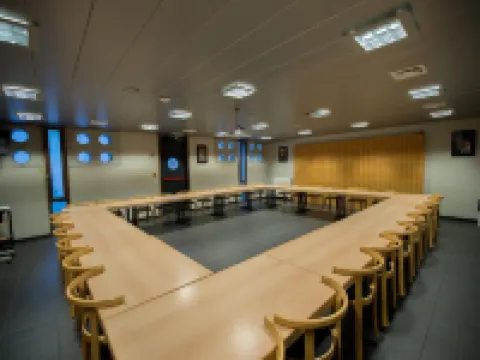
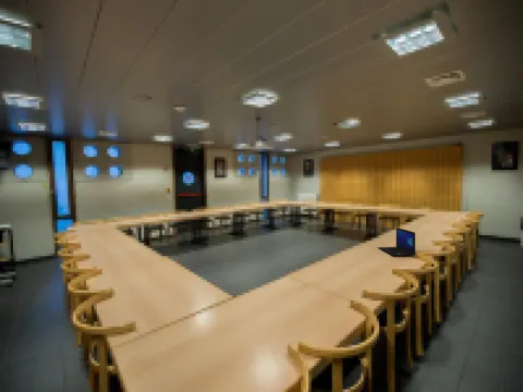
+ laptop [376,226,416,257]
